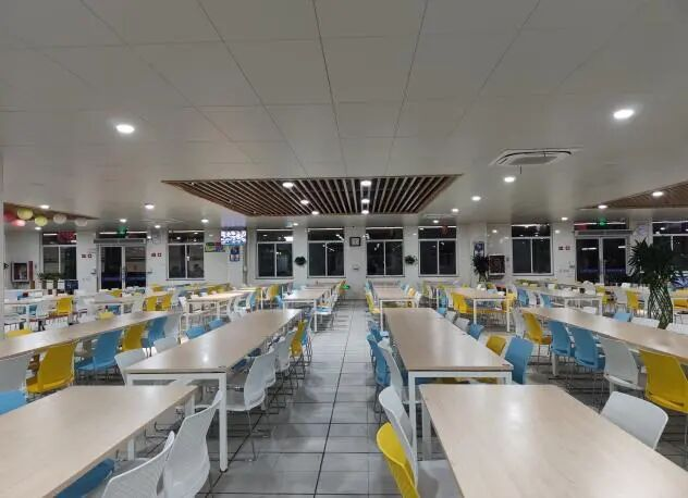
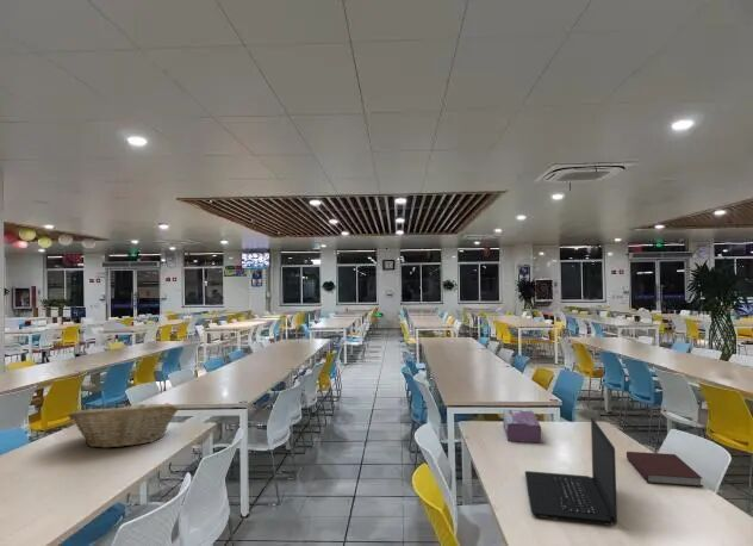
+ tissue box [502,408,542,443]
+ notebook [626,451,704,488]
+ fruit basket [67,402,180,449]
+ laptop [524,417,618,527]
